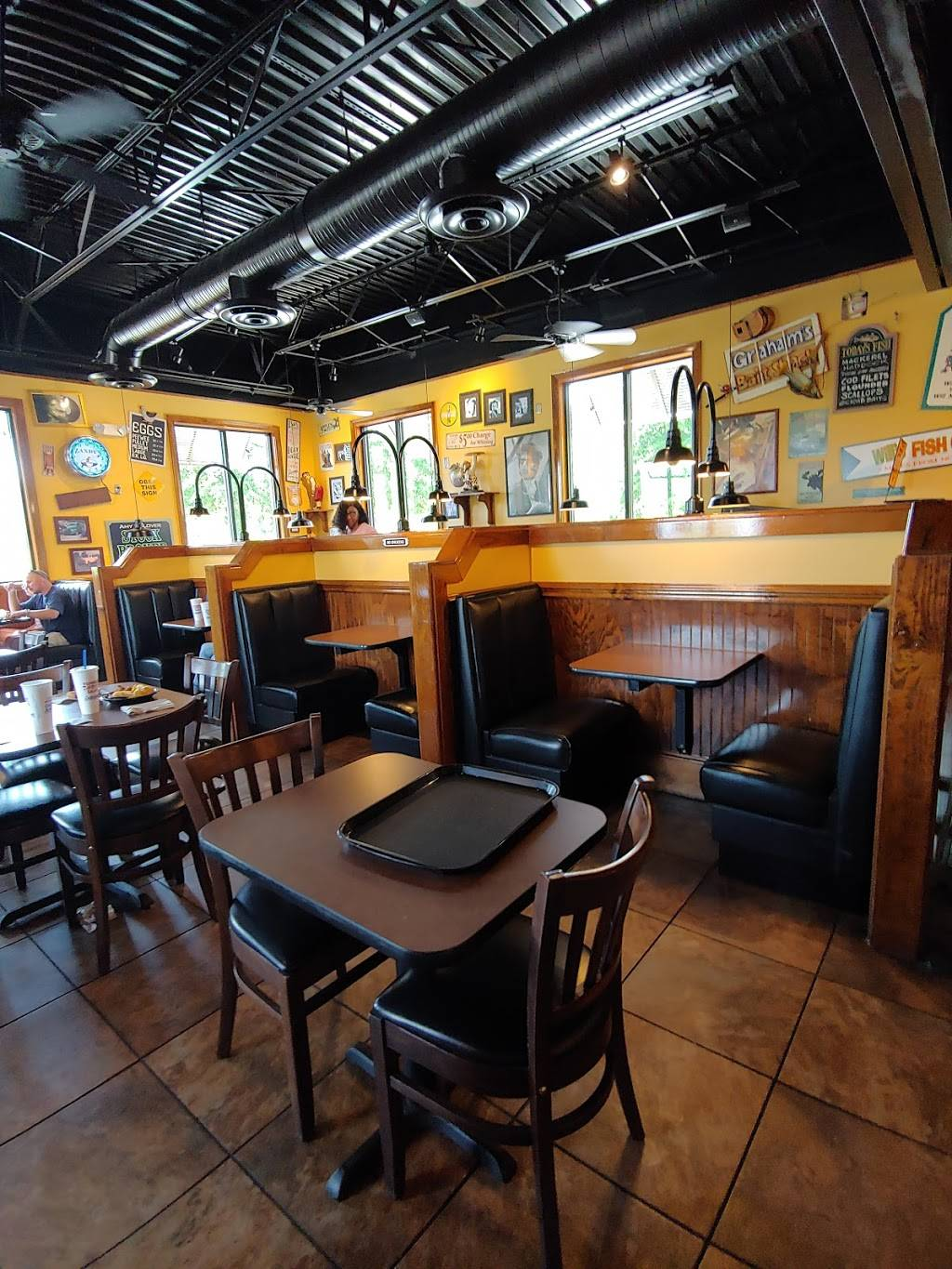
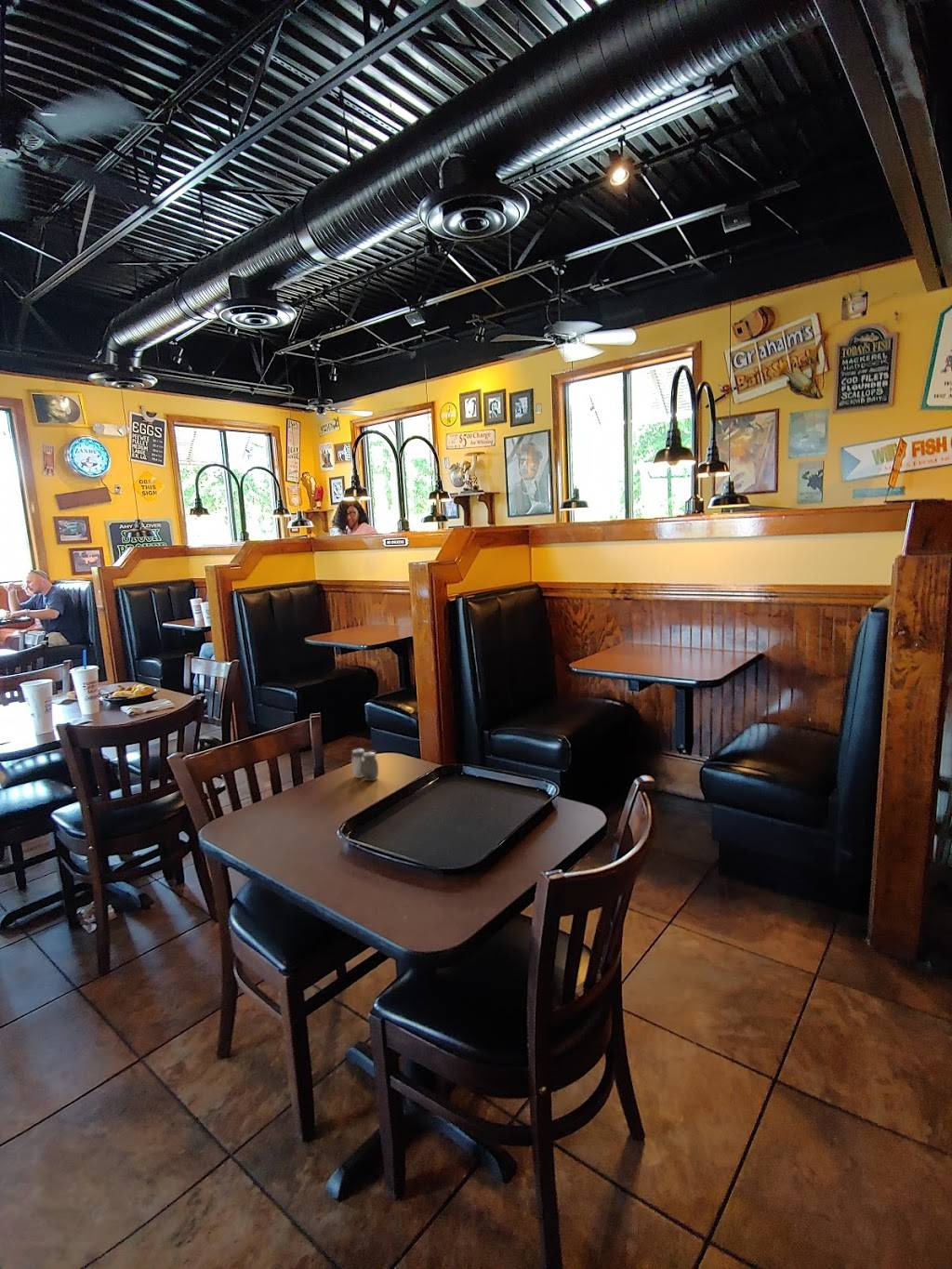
+ salt and pepper shaker [350,747,379,782]
